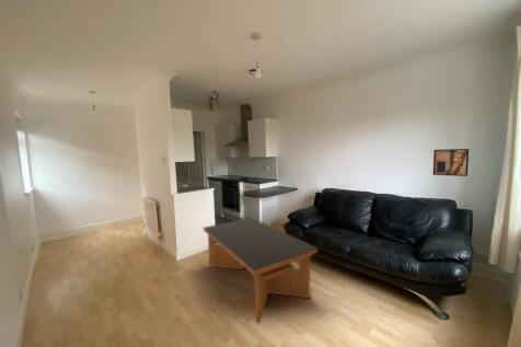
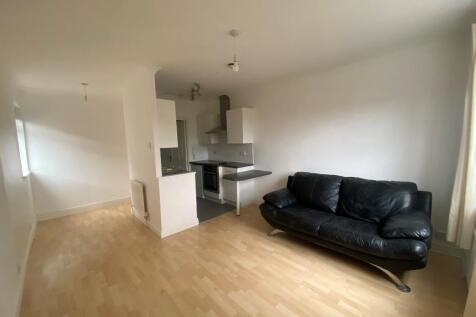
- wall art [432,148,470,177]
- coffee table [202,217,319,324]
